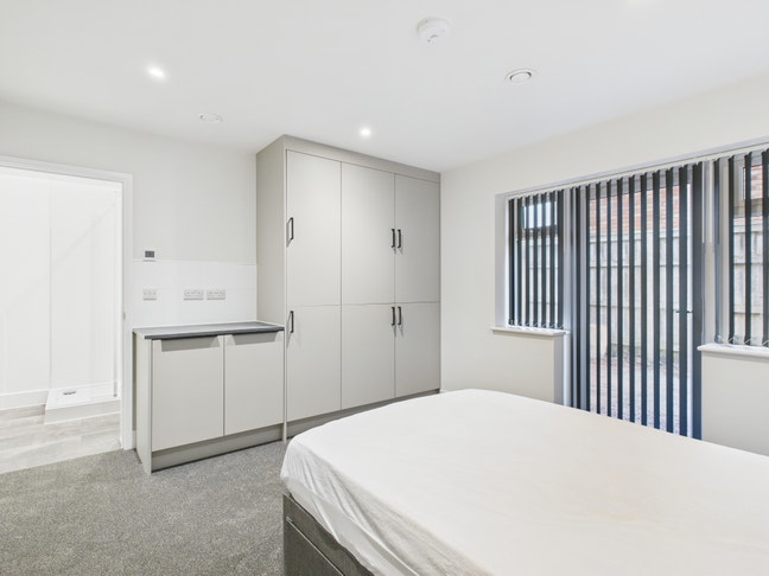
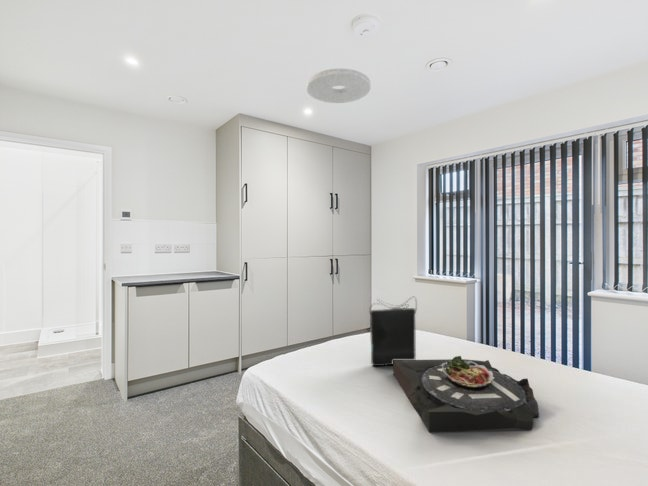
+ serving tray [392,355,540,434]
+ ceiling light [306,68,371,104]
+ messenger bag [368,296,418,367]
